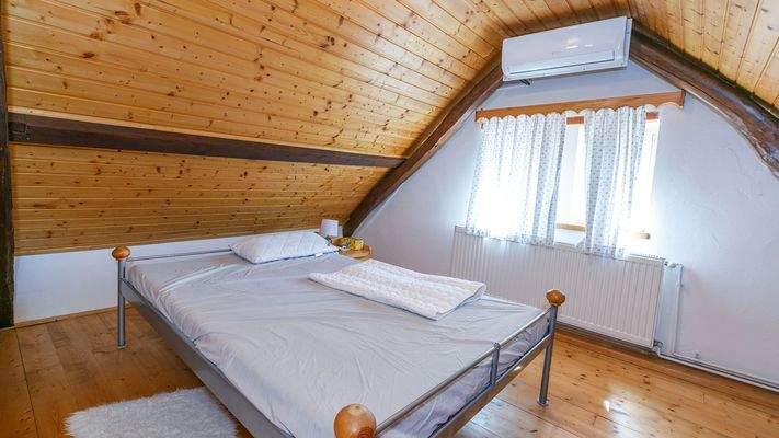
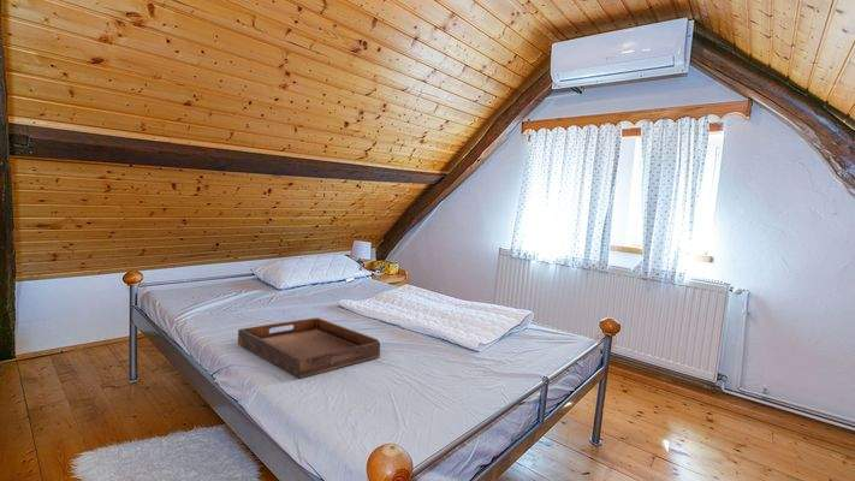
+ serving tray [237,316,381,380]
